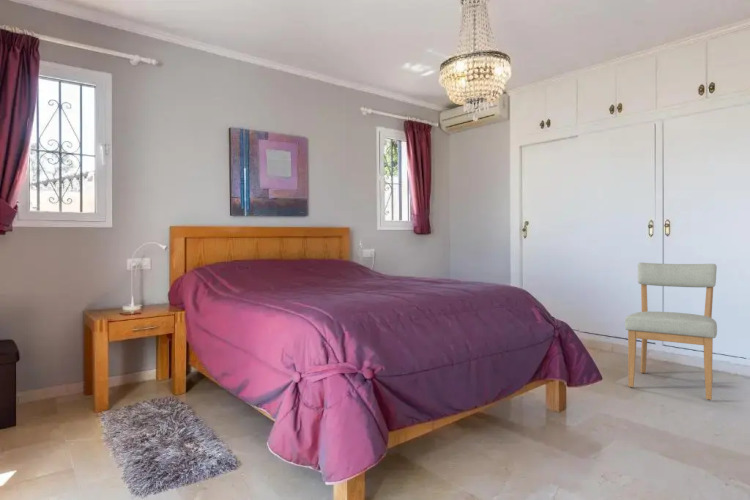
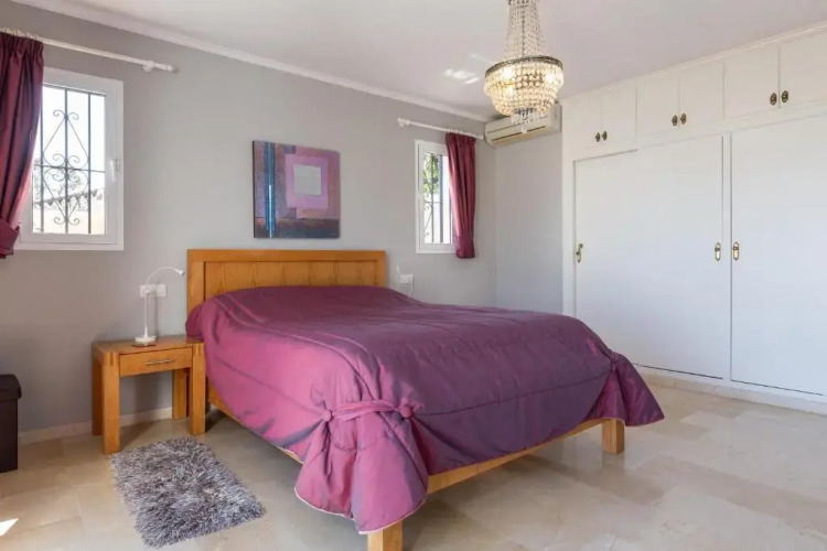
- chair [624,262,718,401]
